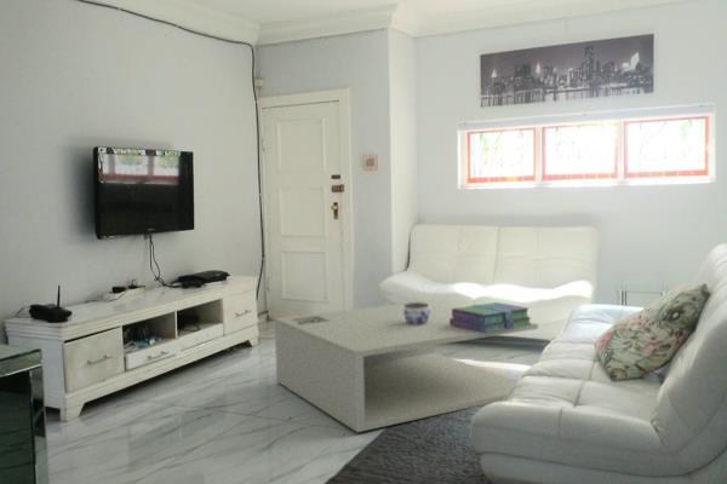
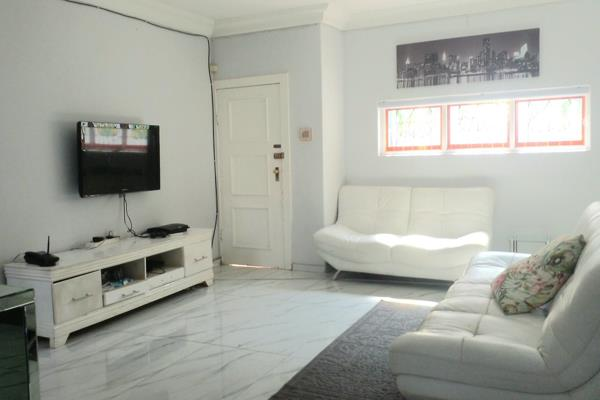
- jar [403,301,430,324]
- stack of books [450,301,533,333]
- coffee table [274,299,539,433]
